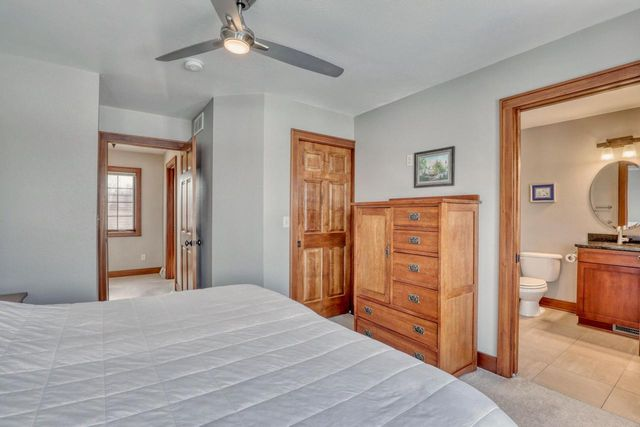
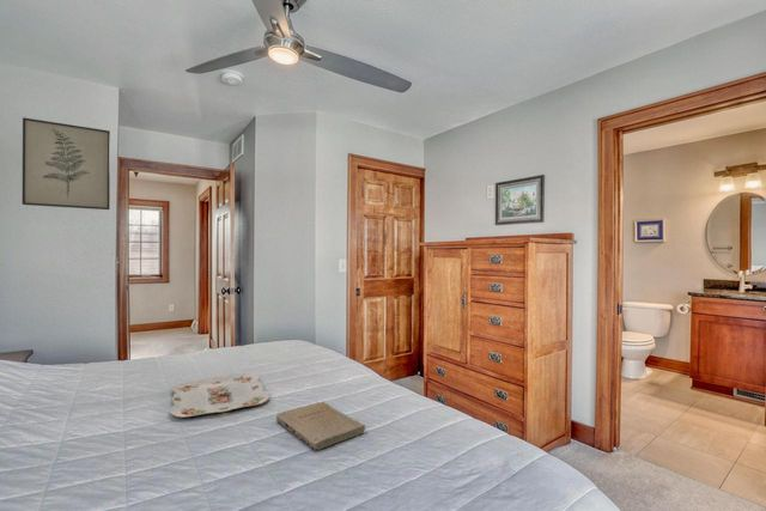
+ wall art [22,116,111,211]
+ book [275,401,367,451]
+ serving tray [169,372,270,419]
